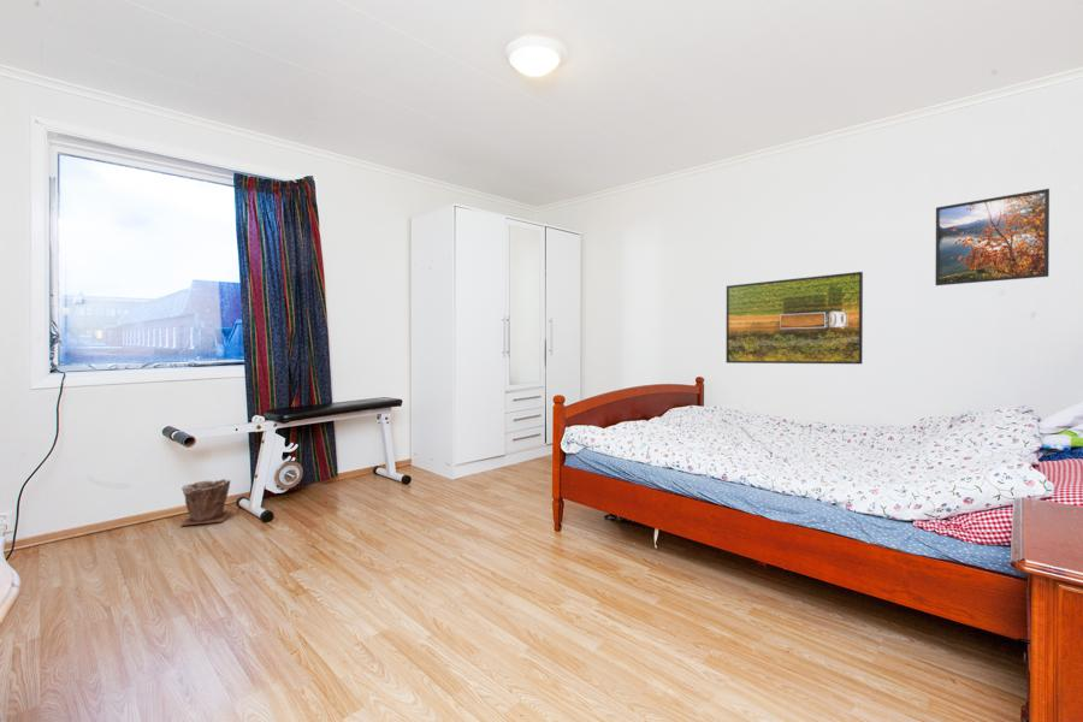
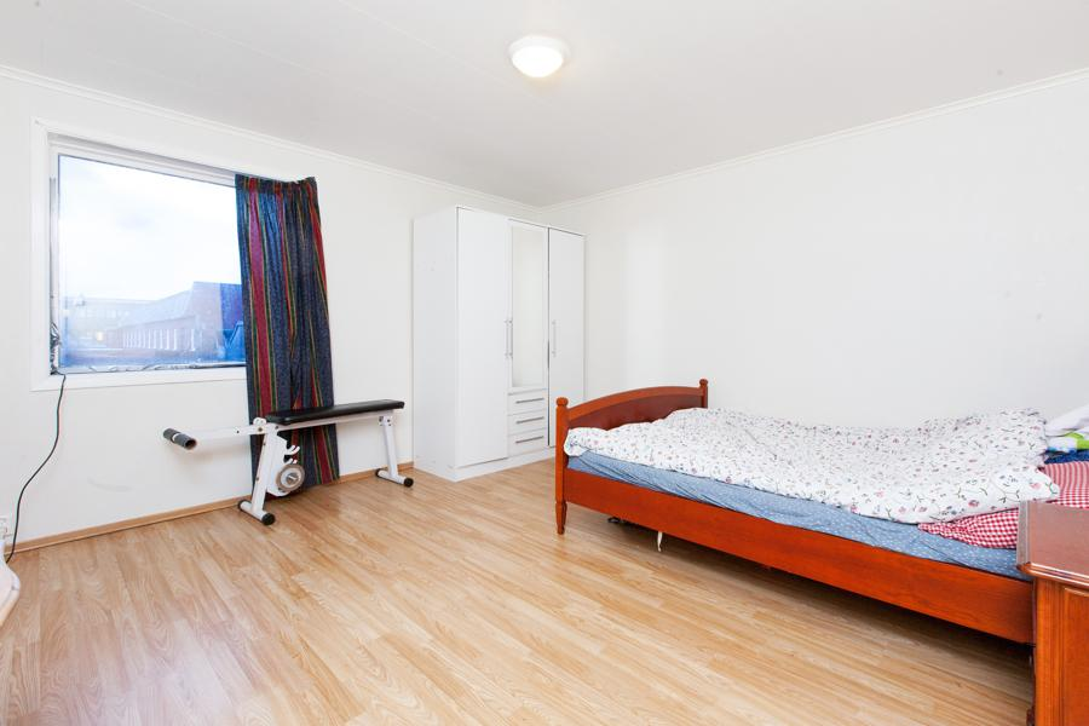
- plant pot [180,478,232,527]
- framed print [726,271,864,365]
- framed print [934,188,1051,286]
